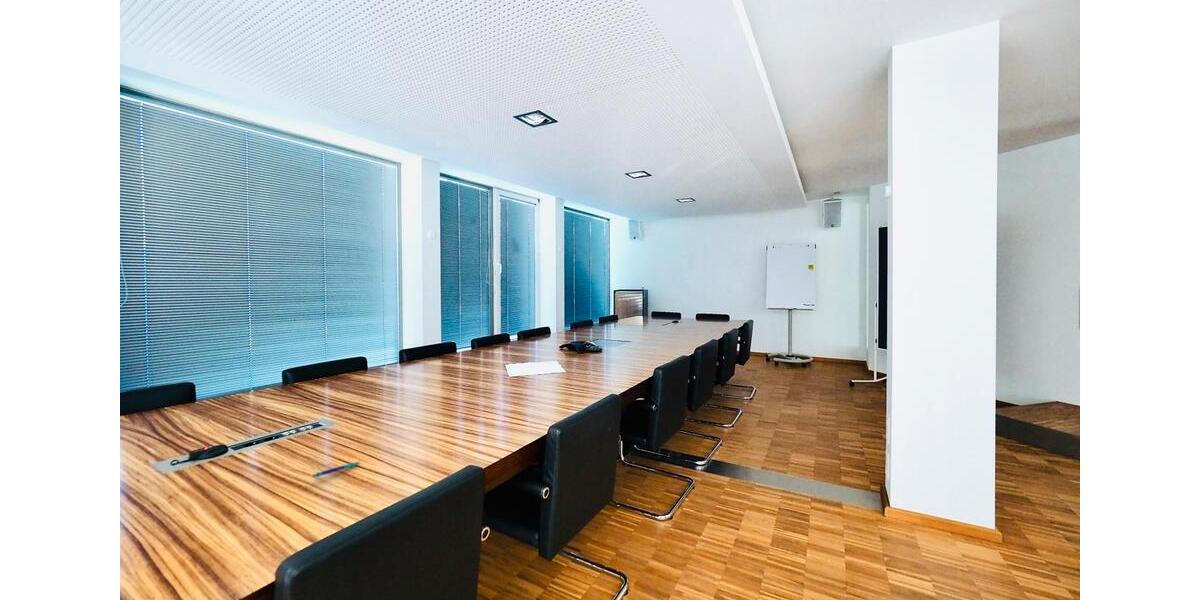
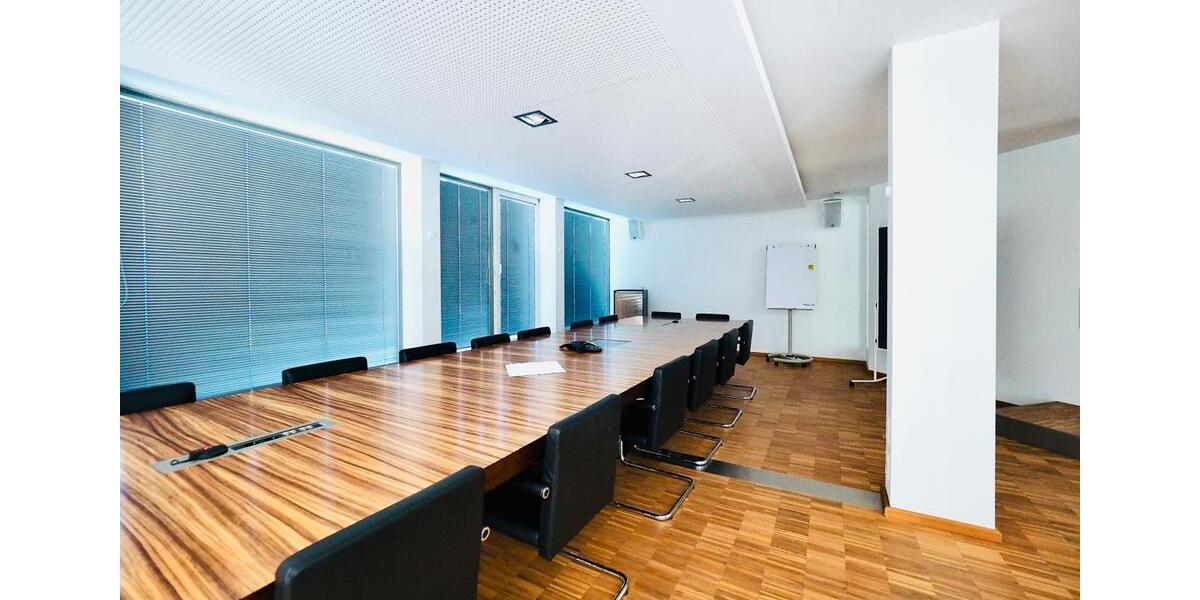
- pen [312,461,362,479]
